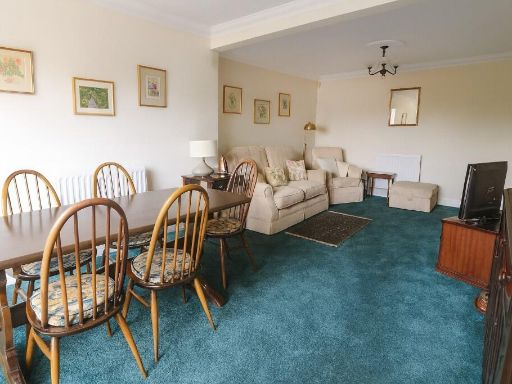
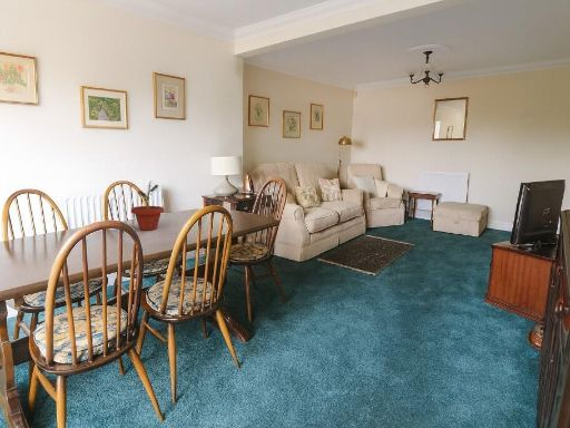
+ potted plant [130,178,166,231]
